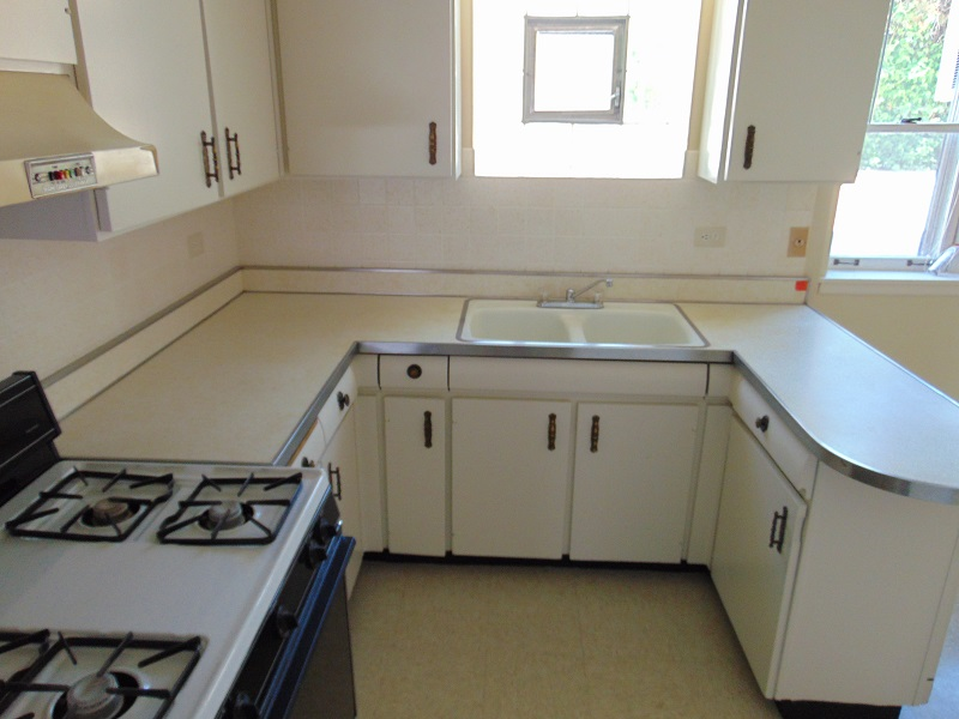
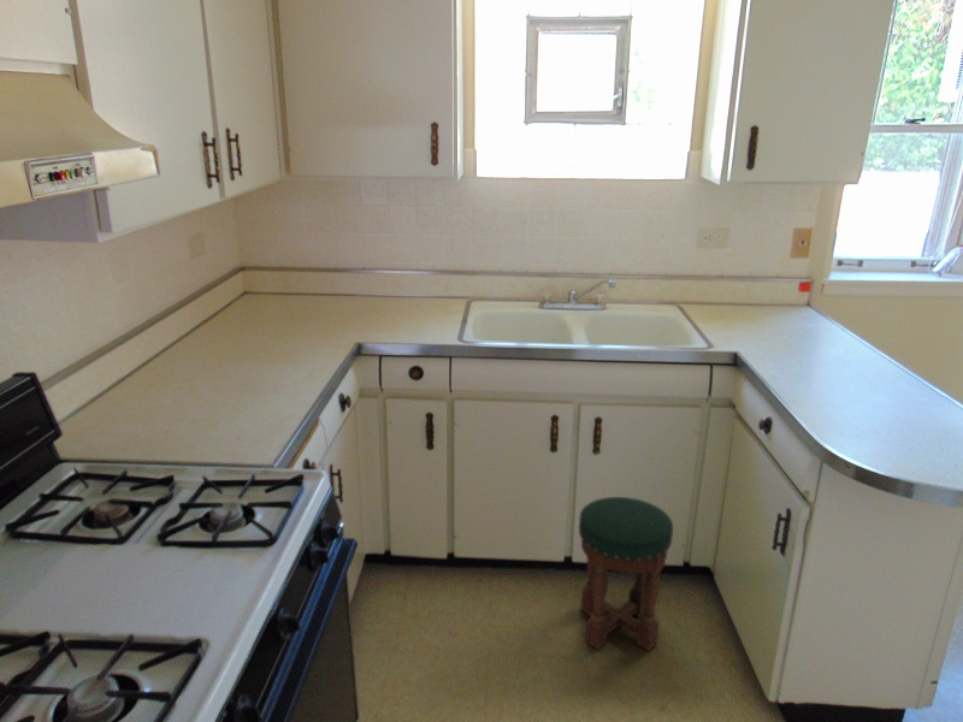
+ stool [578,496,674,652]
